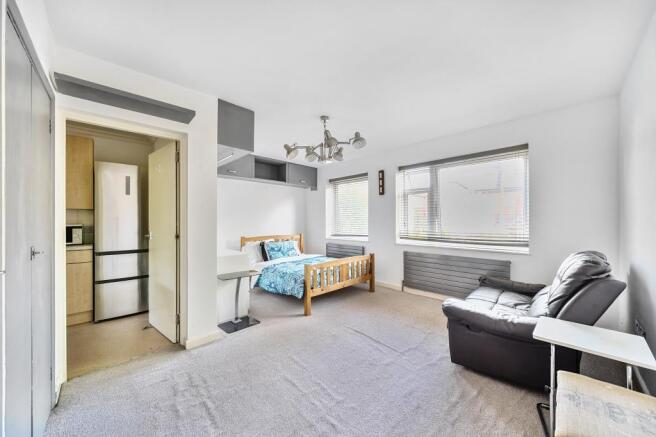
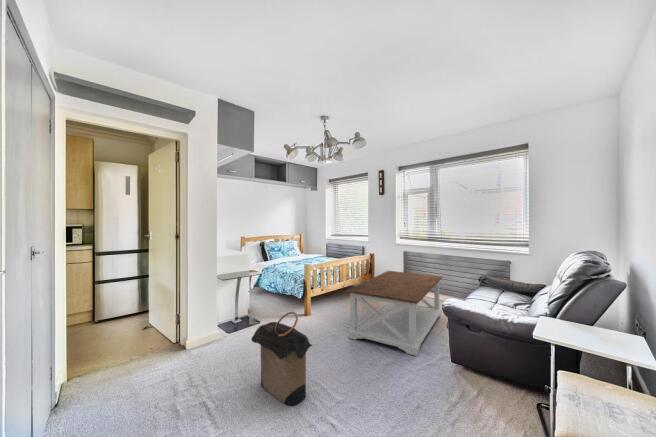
+ laundry hamper [250,311,314,407]
+ coffee table [345,270,443,357]
